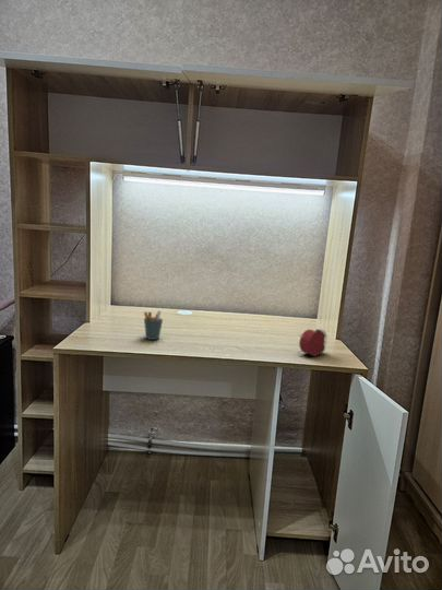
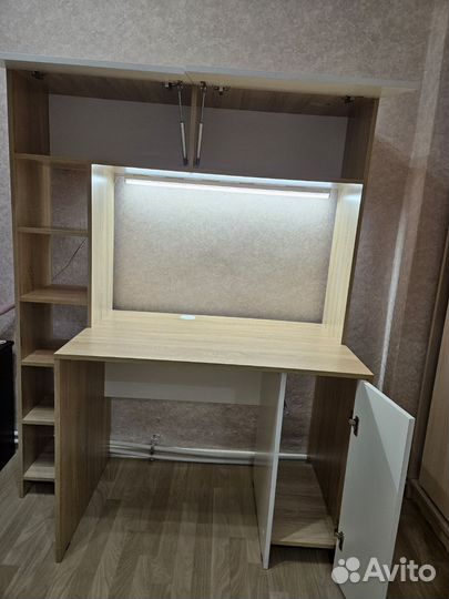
- pen holder [143,310,164,341]
- alarm clock [297,328,327,357]
